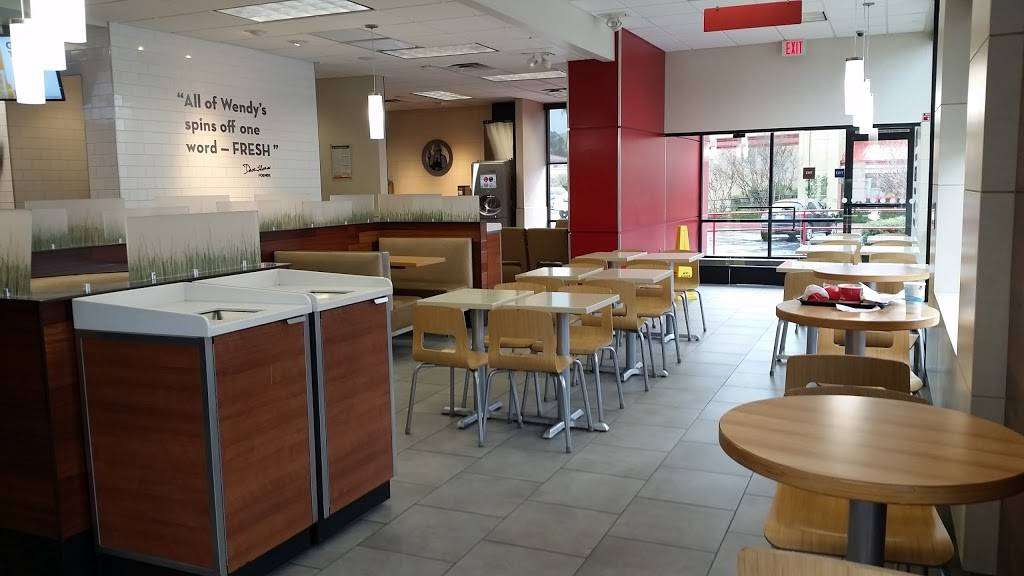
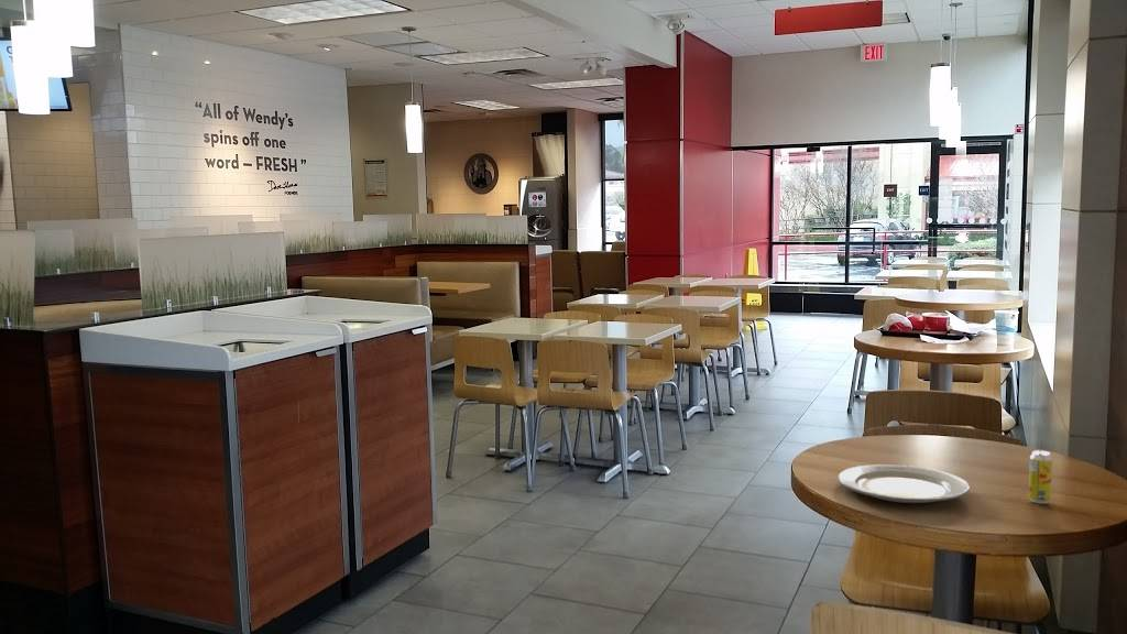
+ beverage can [1027,449,1053,505]
+ chinaware [836,463,971,504]
